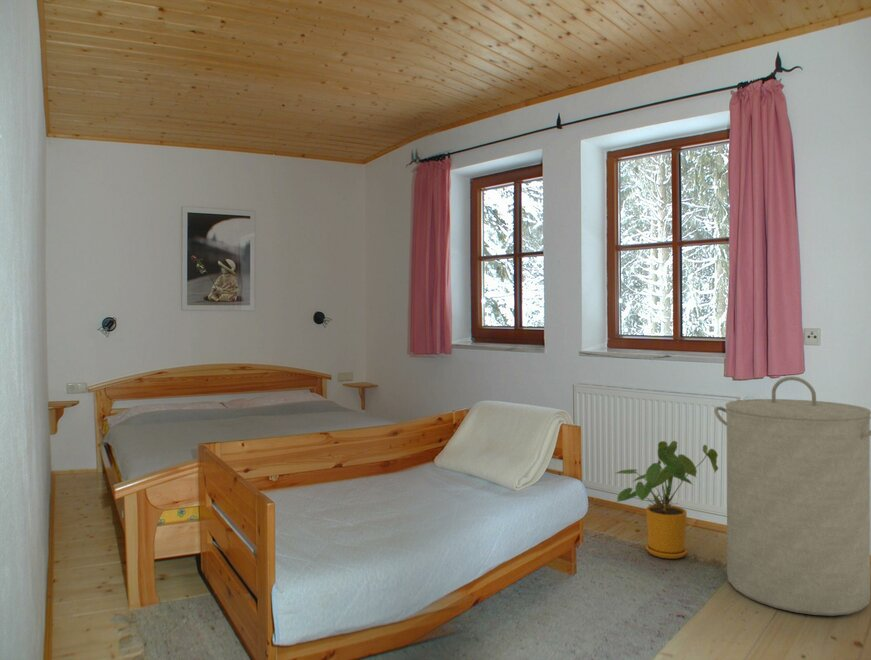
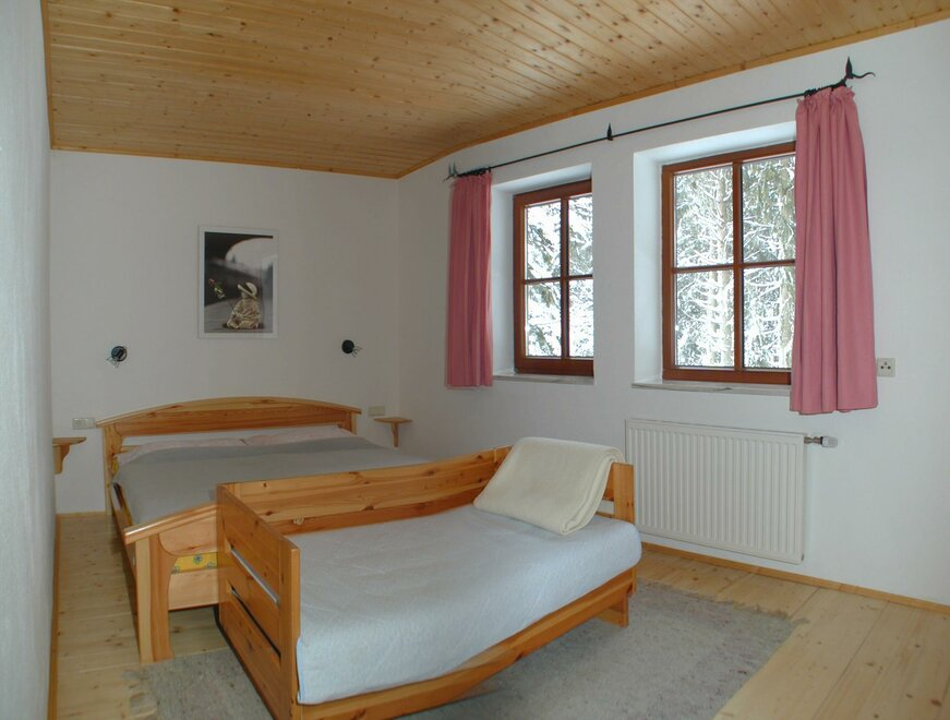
- house plant [616,440,719,560]
- laundry hamper [713,375,871,617]
